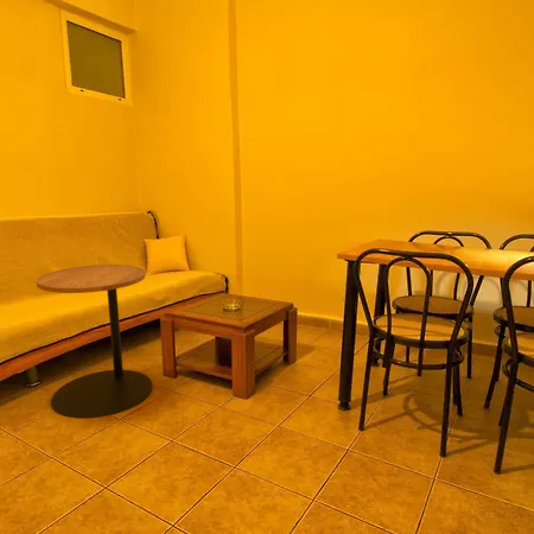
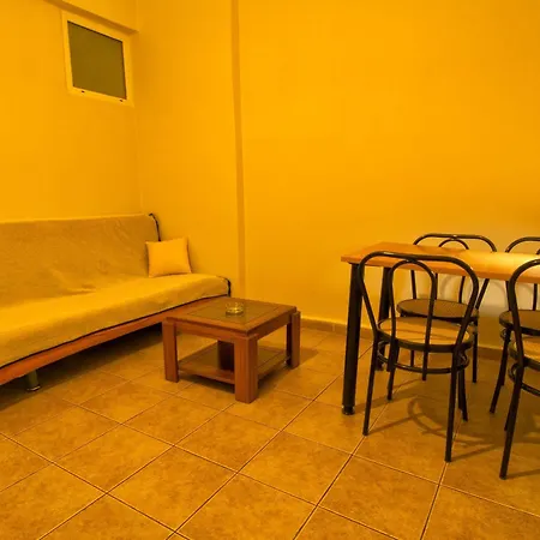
- side table [36,263,153,419]
